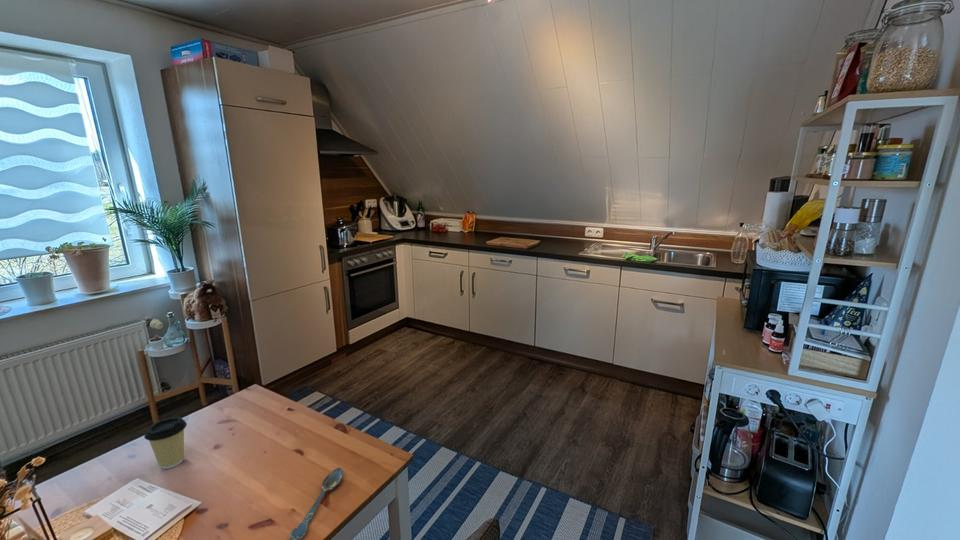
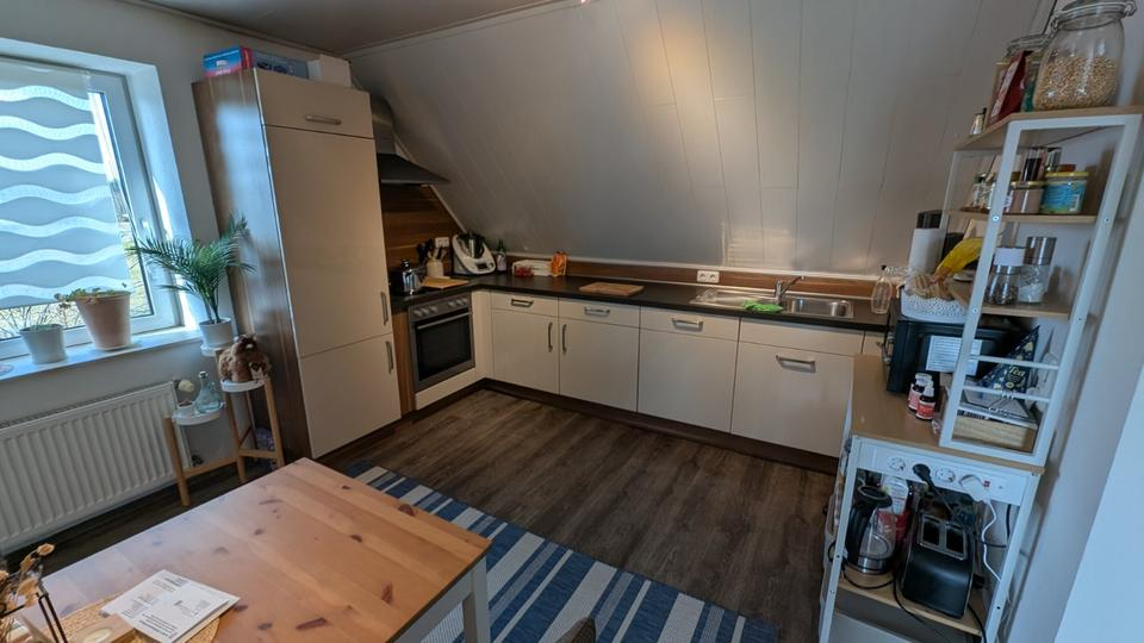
- spoon [289,467,344,540]
- coffee cup [143,416,188,470]
